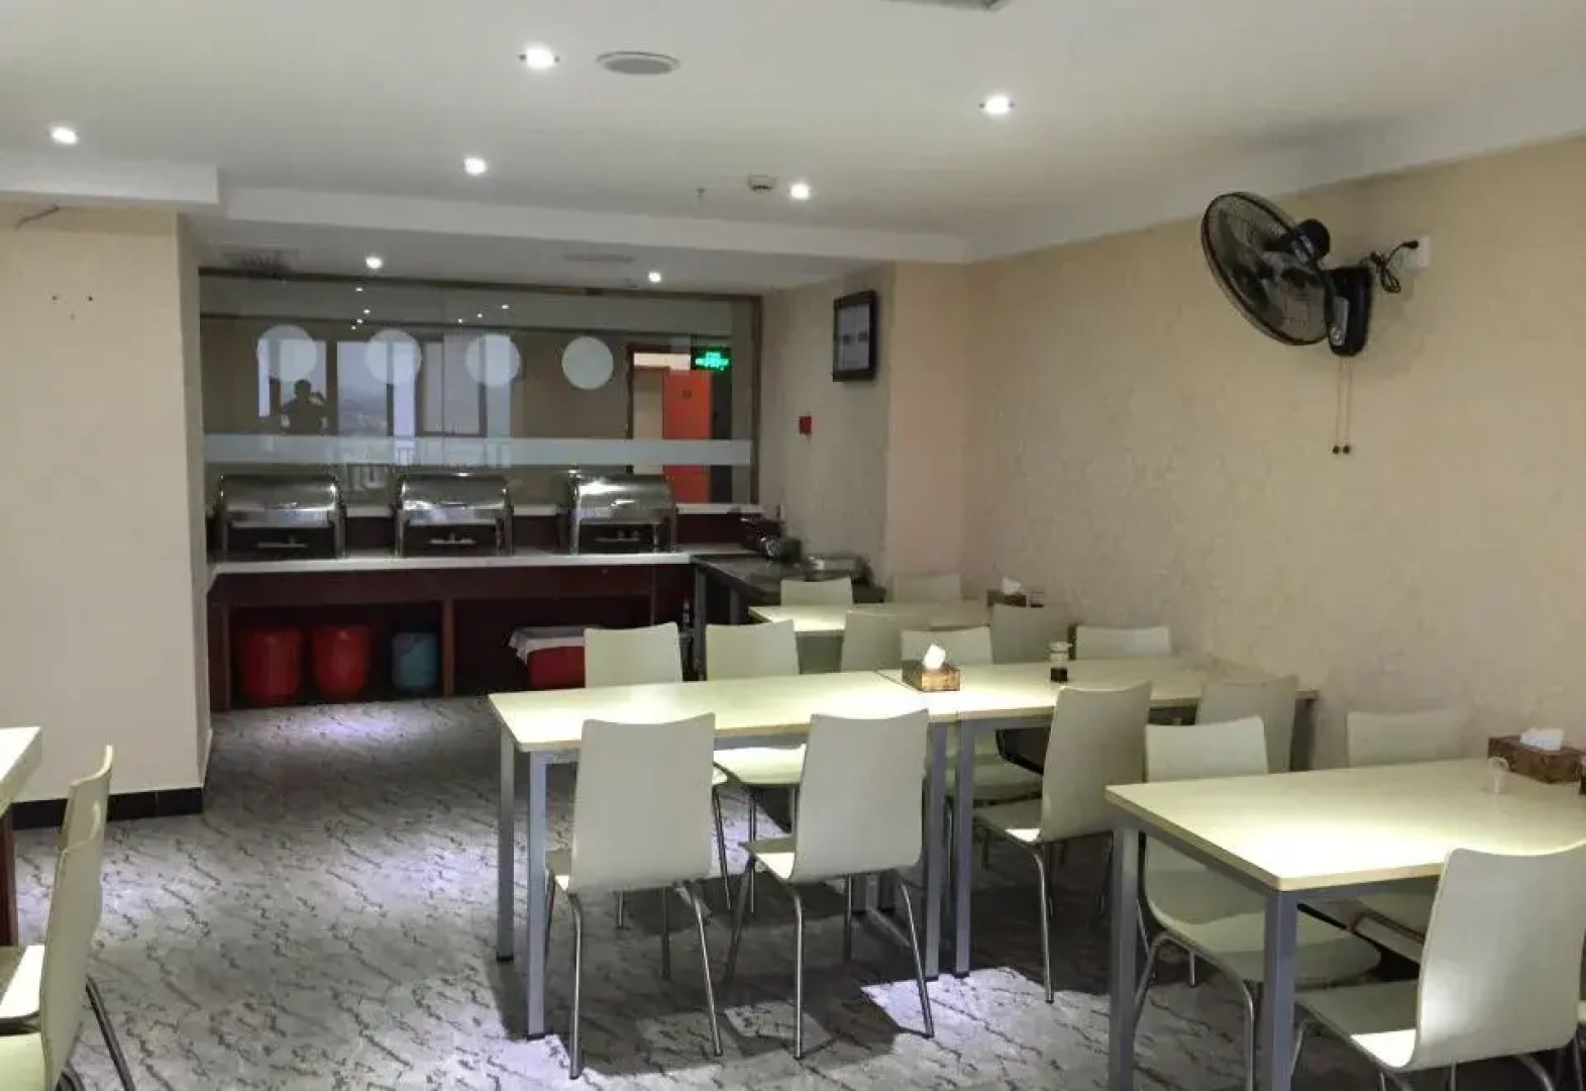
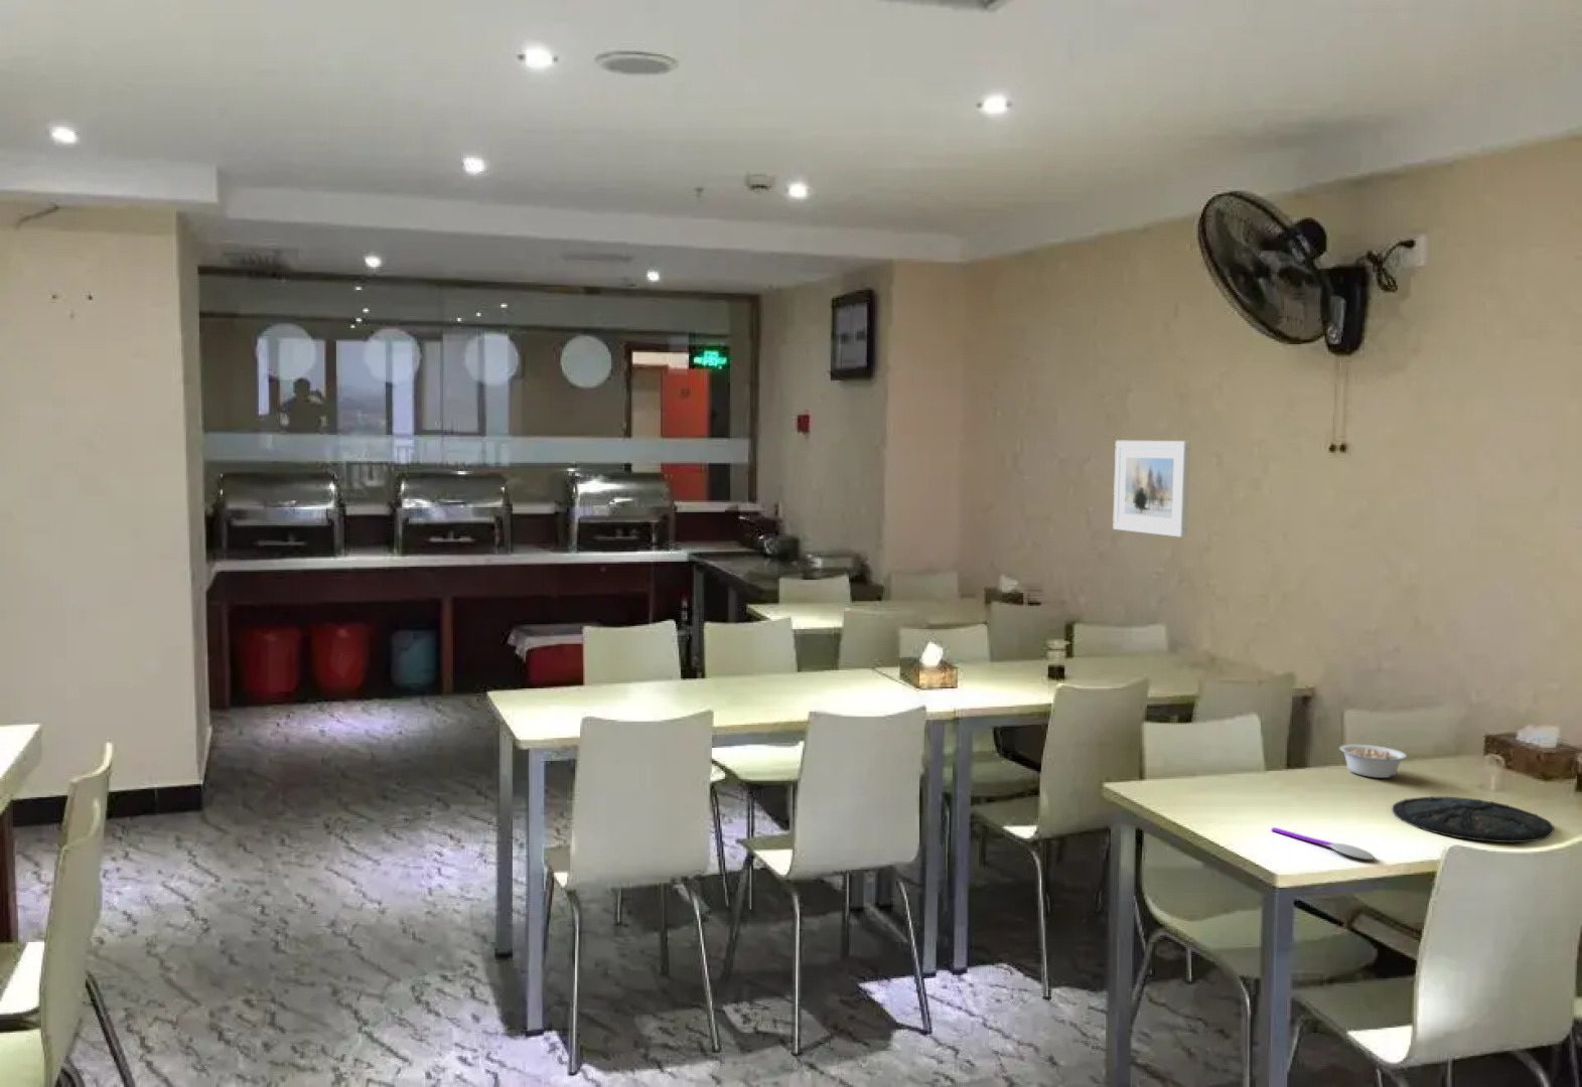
+ spoon [1271,826,1375,860]
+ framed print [1112,440,1191,538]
+ legume [1338,743,1408,780]
+ plate [1392,795,1554,843]
